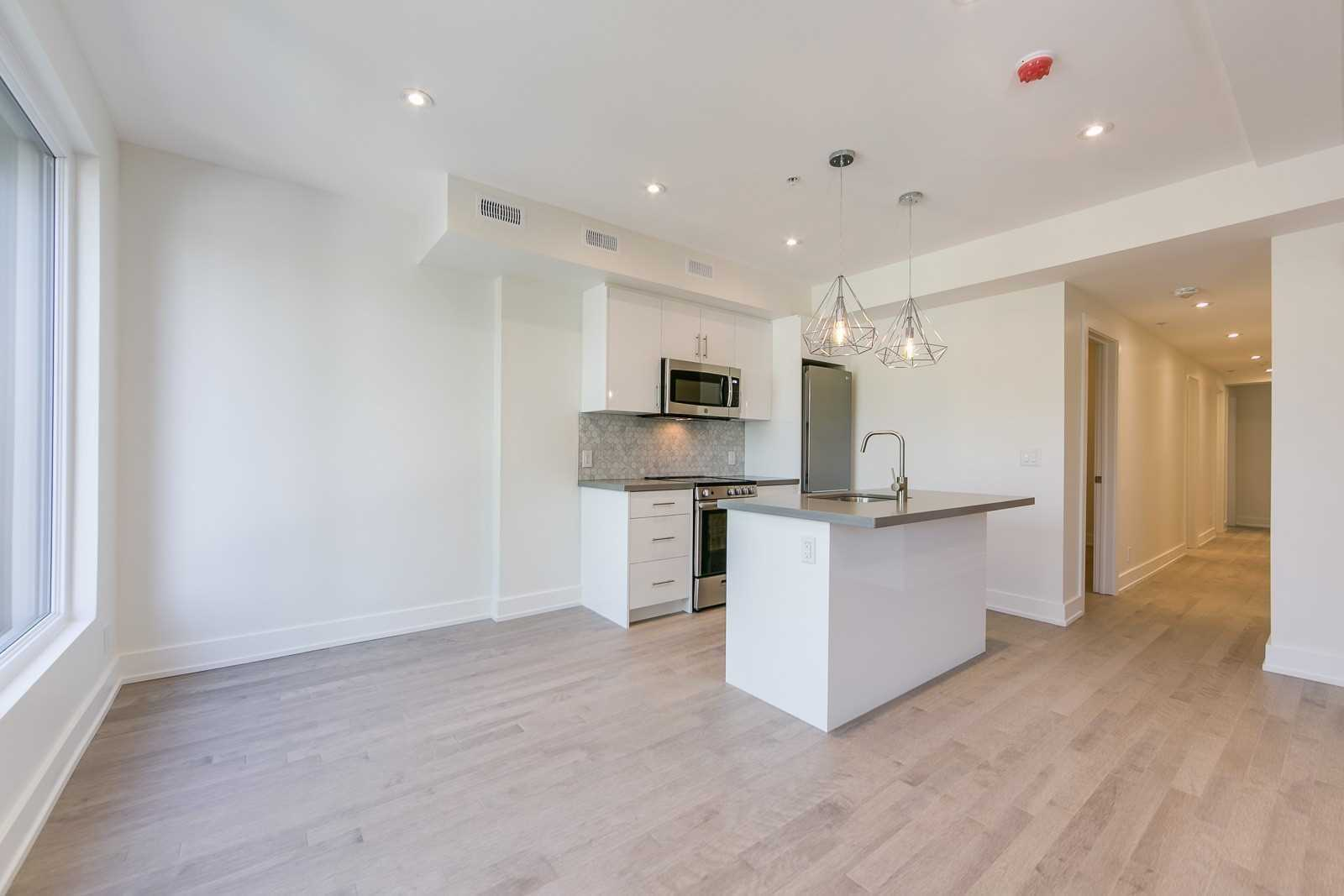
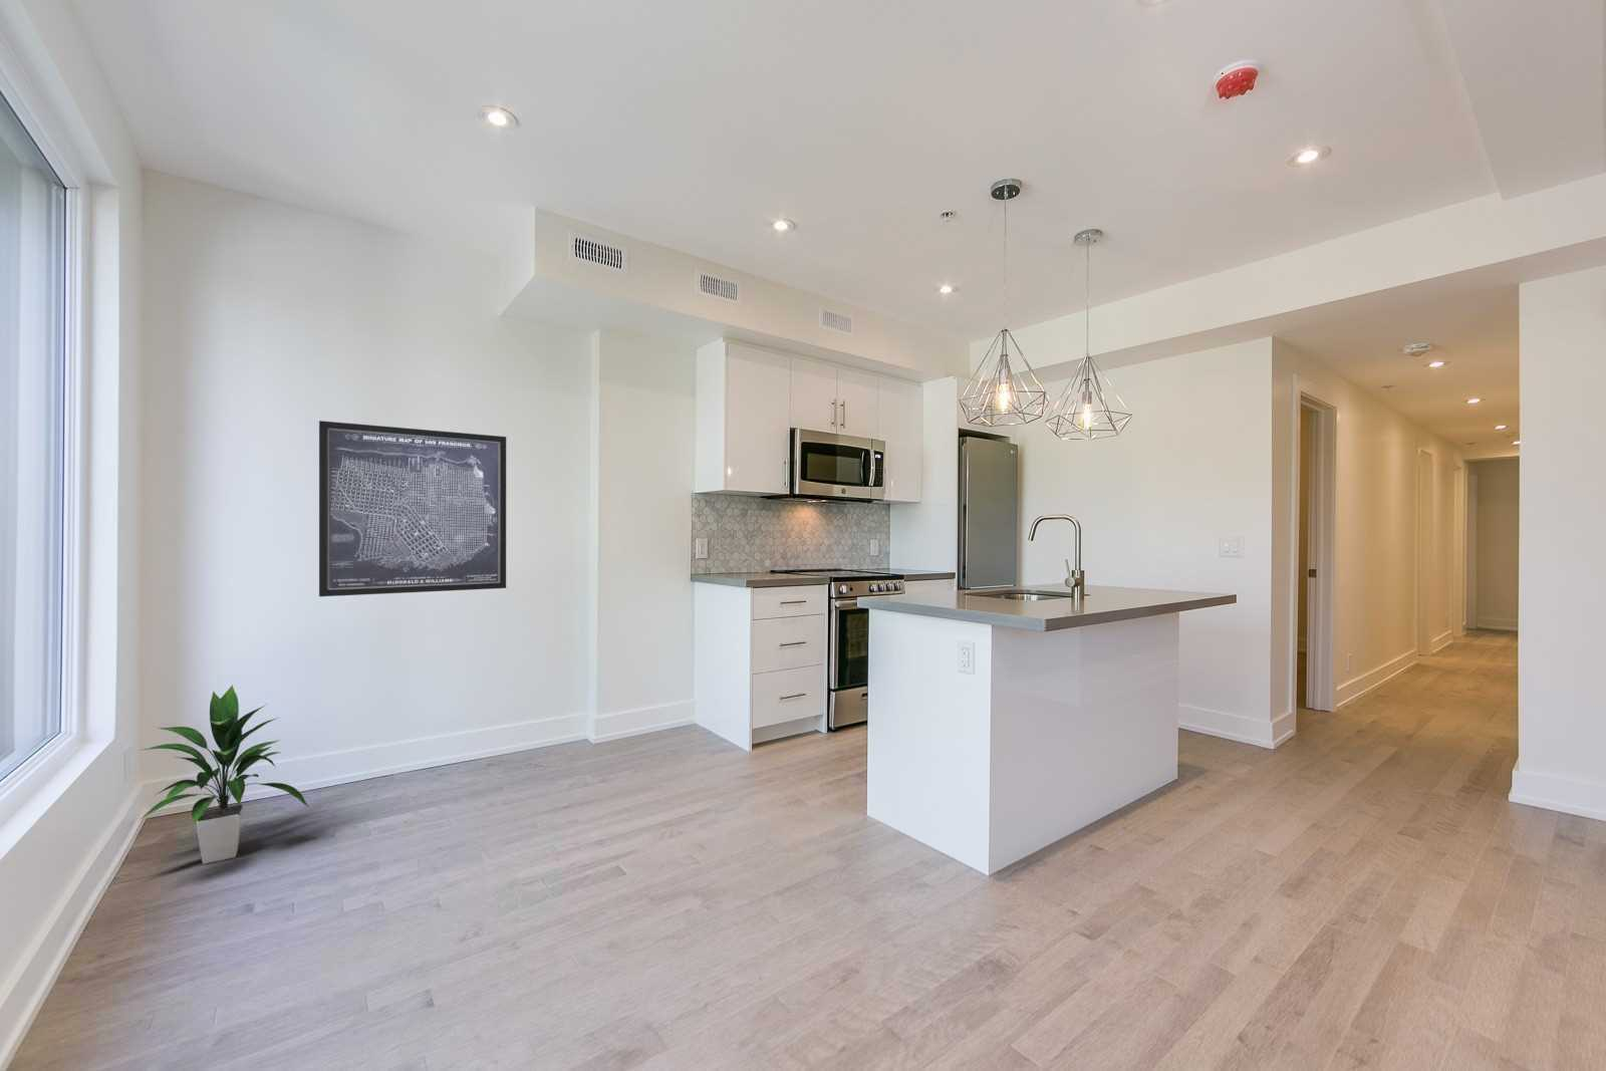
+ indoor plant [137,684,311,865]
+ wall art [318,420,507,598]
